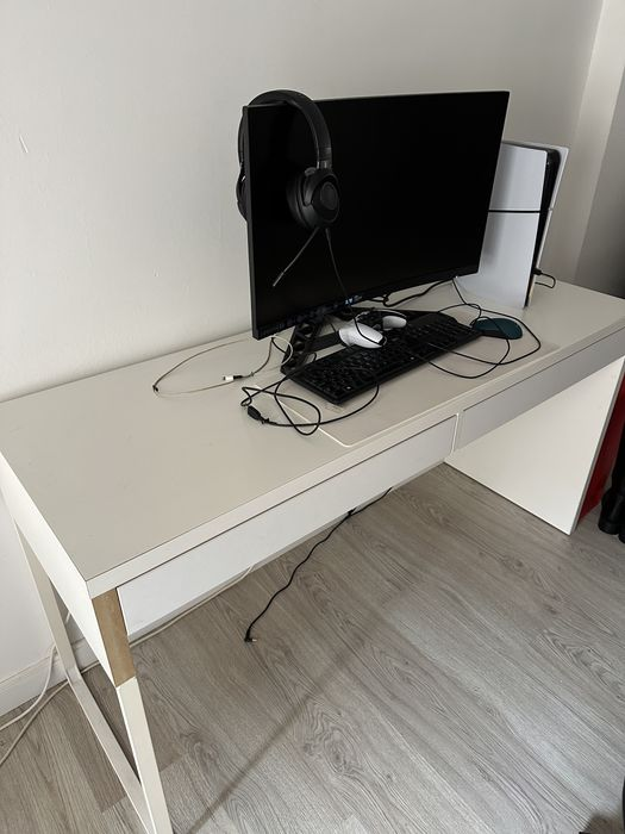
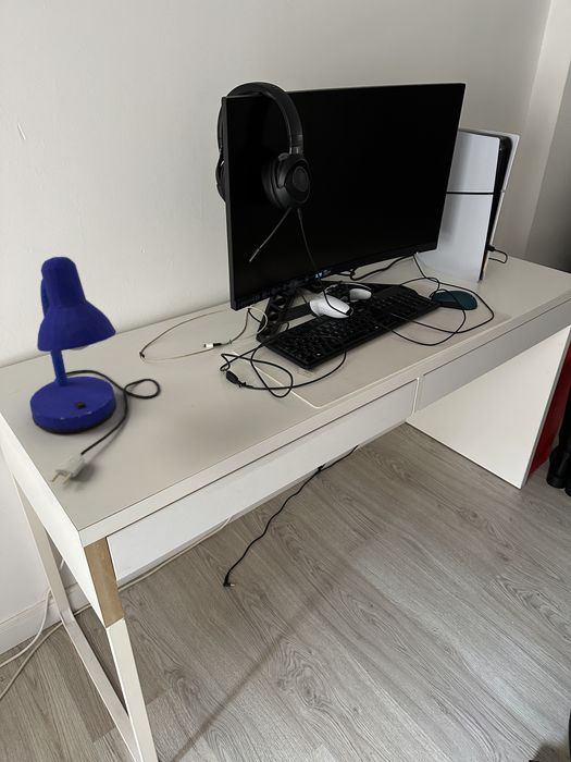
+ desk lamp [28,256,161,486]
